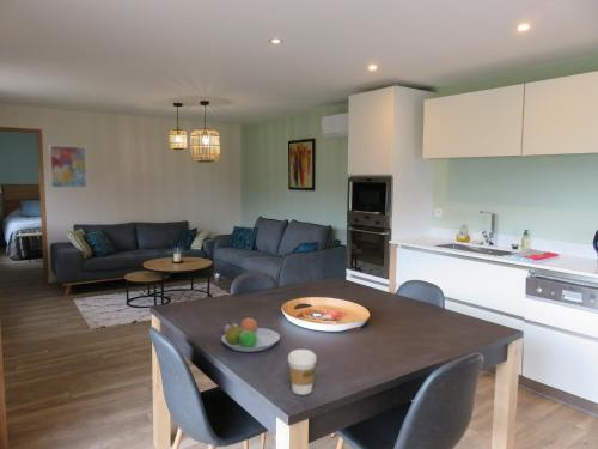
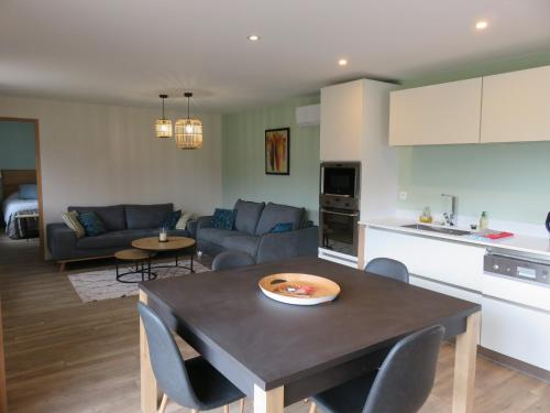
- fruit bowl [220,316,281,353]
- coffee cup [287,348,317,396]
- wall art [48,144,89,189]
